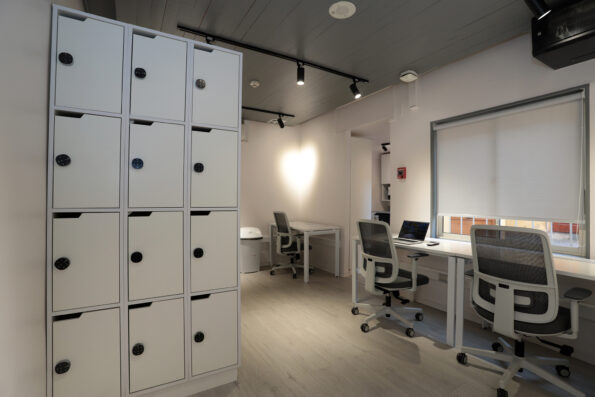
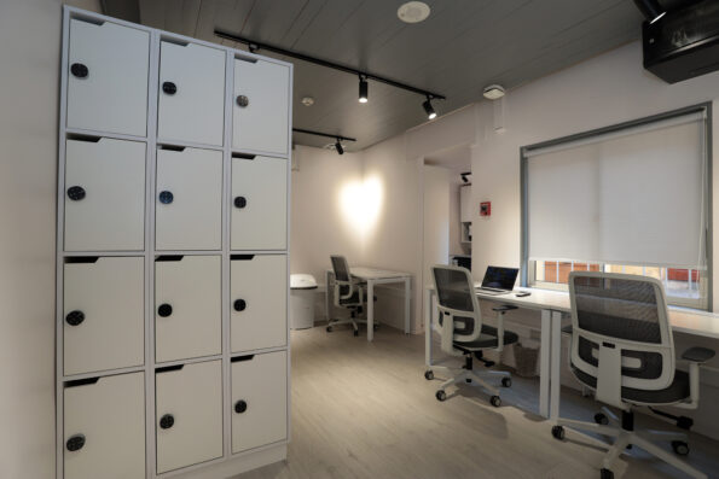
+ waste basket [511,340,541,379]
